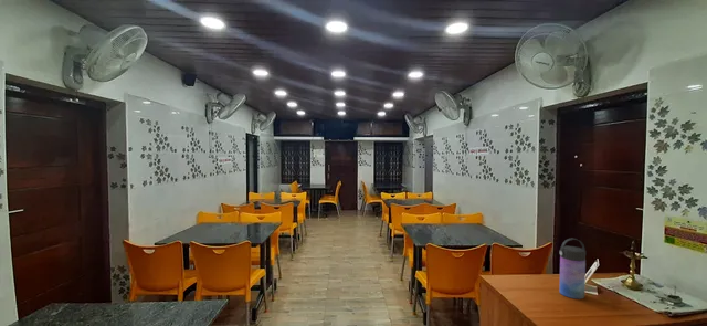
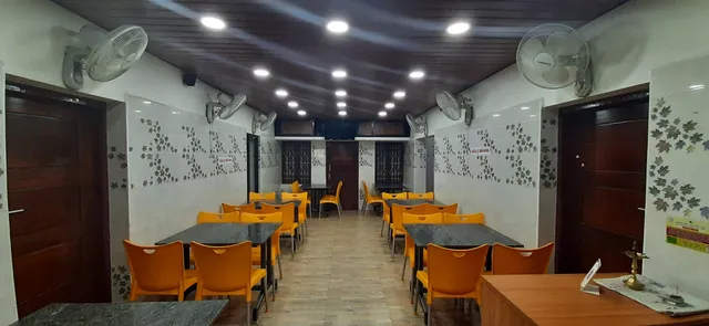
- water bottle [558,238,588,299]
